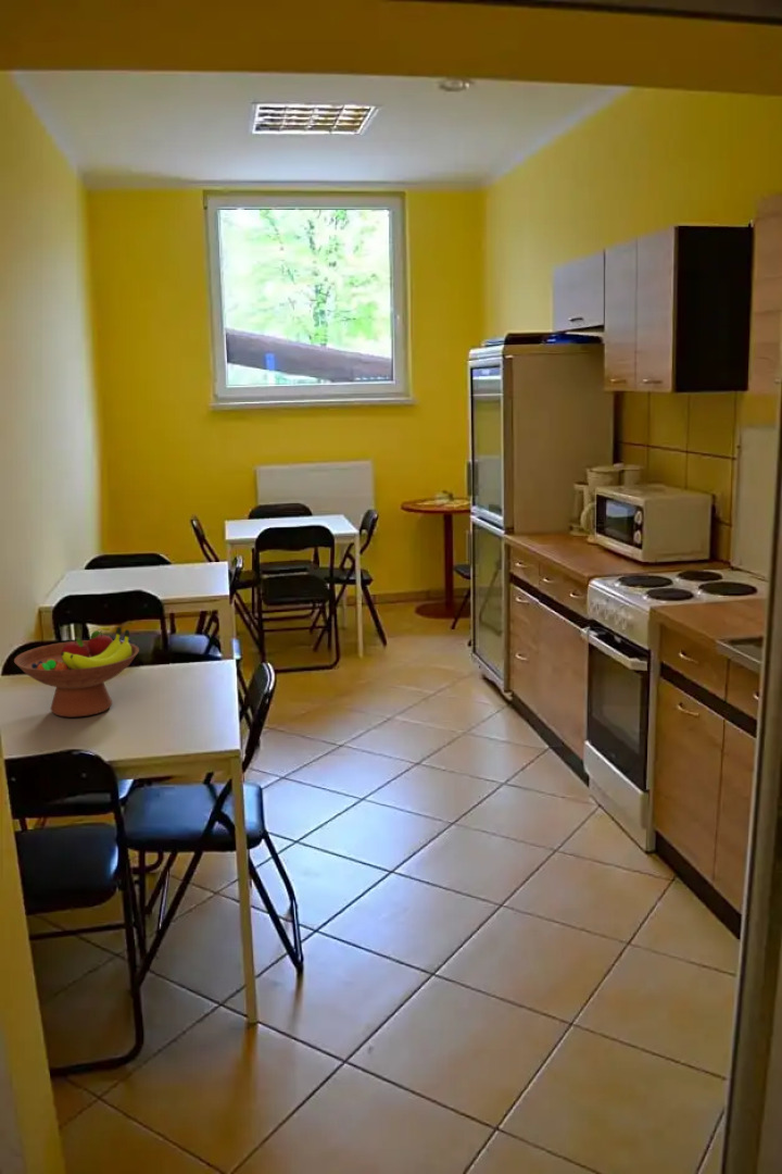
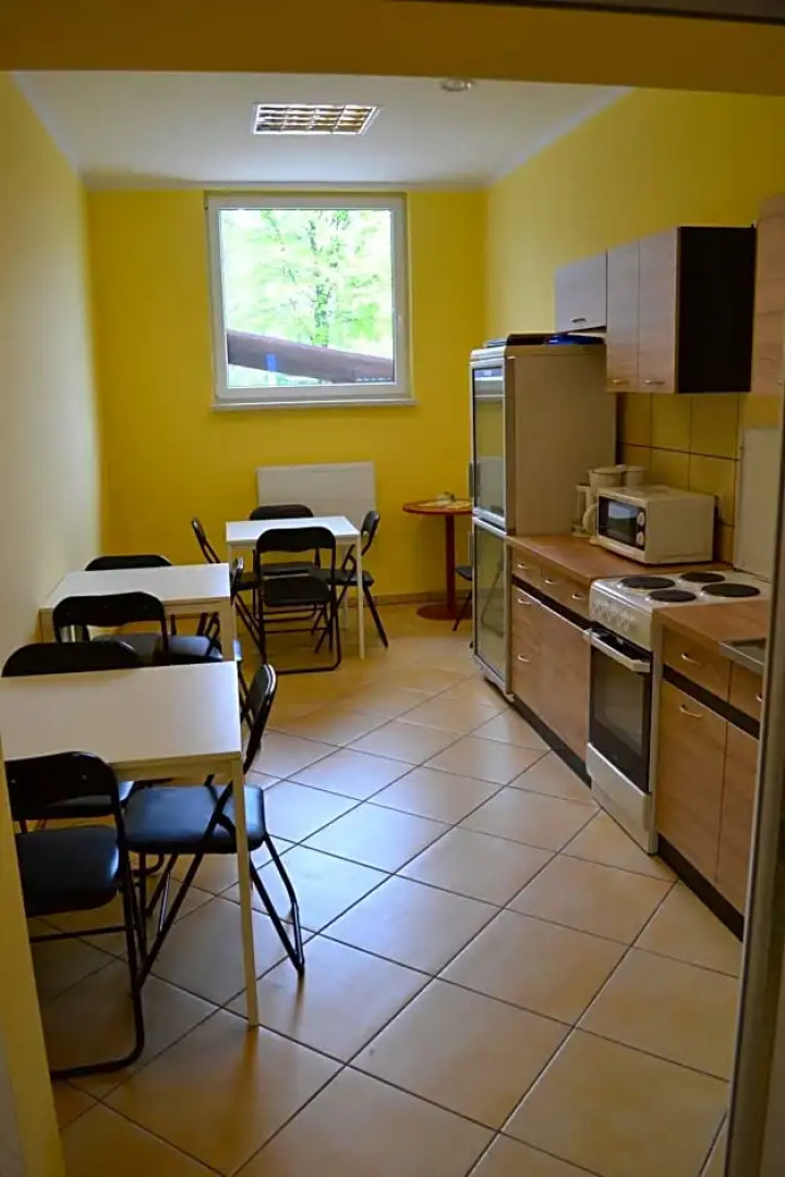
- fruit bowl [13,626,140,719]
